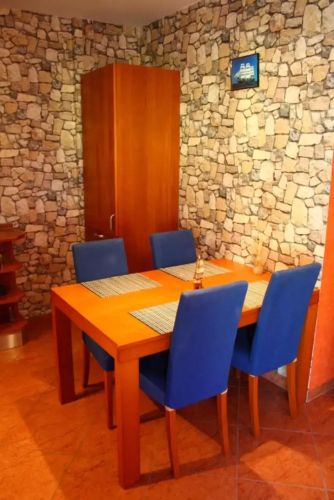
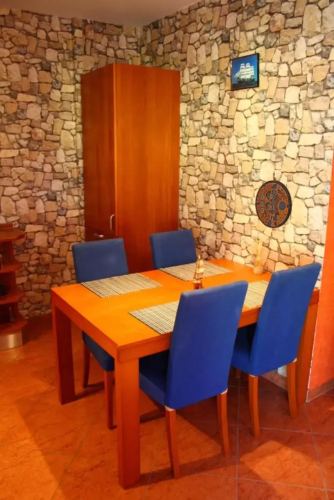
+ manhole cover [254,179,293,229]
